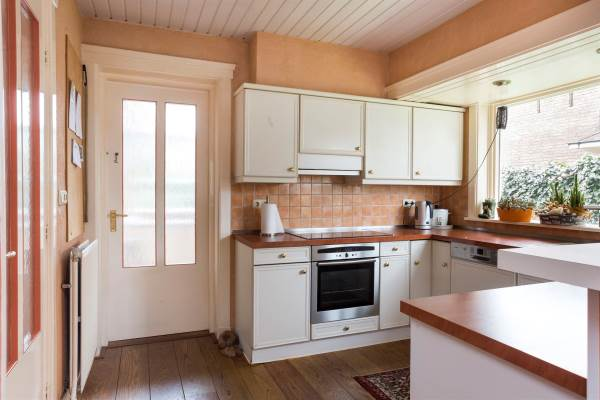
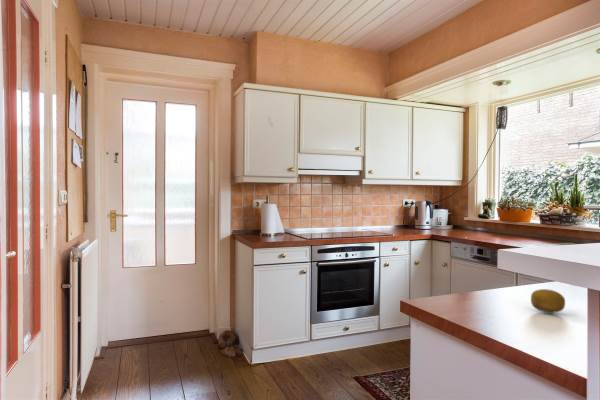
+ fruit [530,288,566,314]
